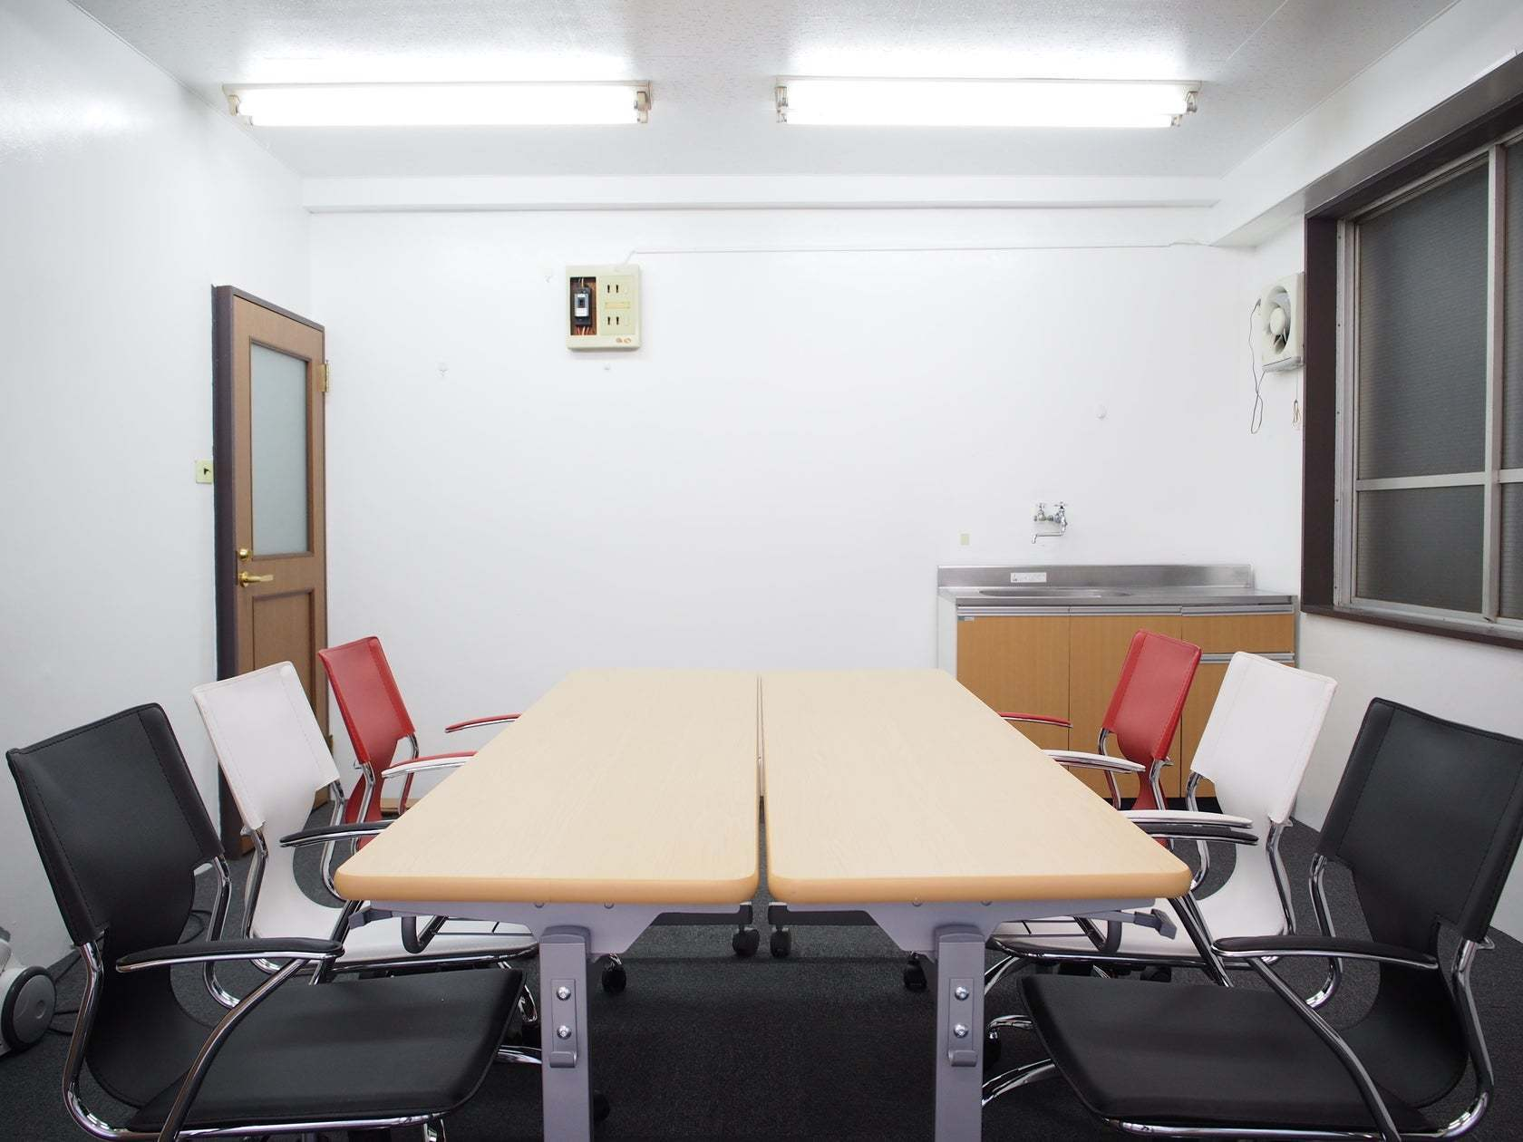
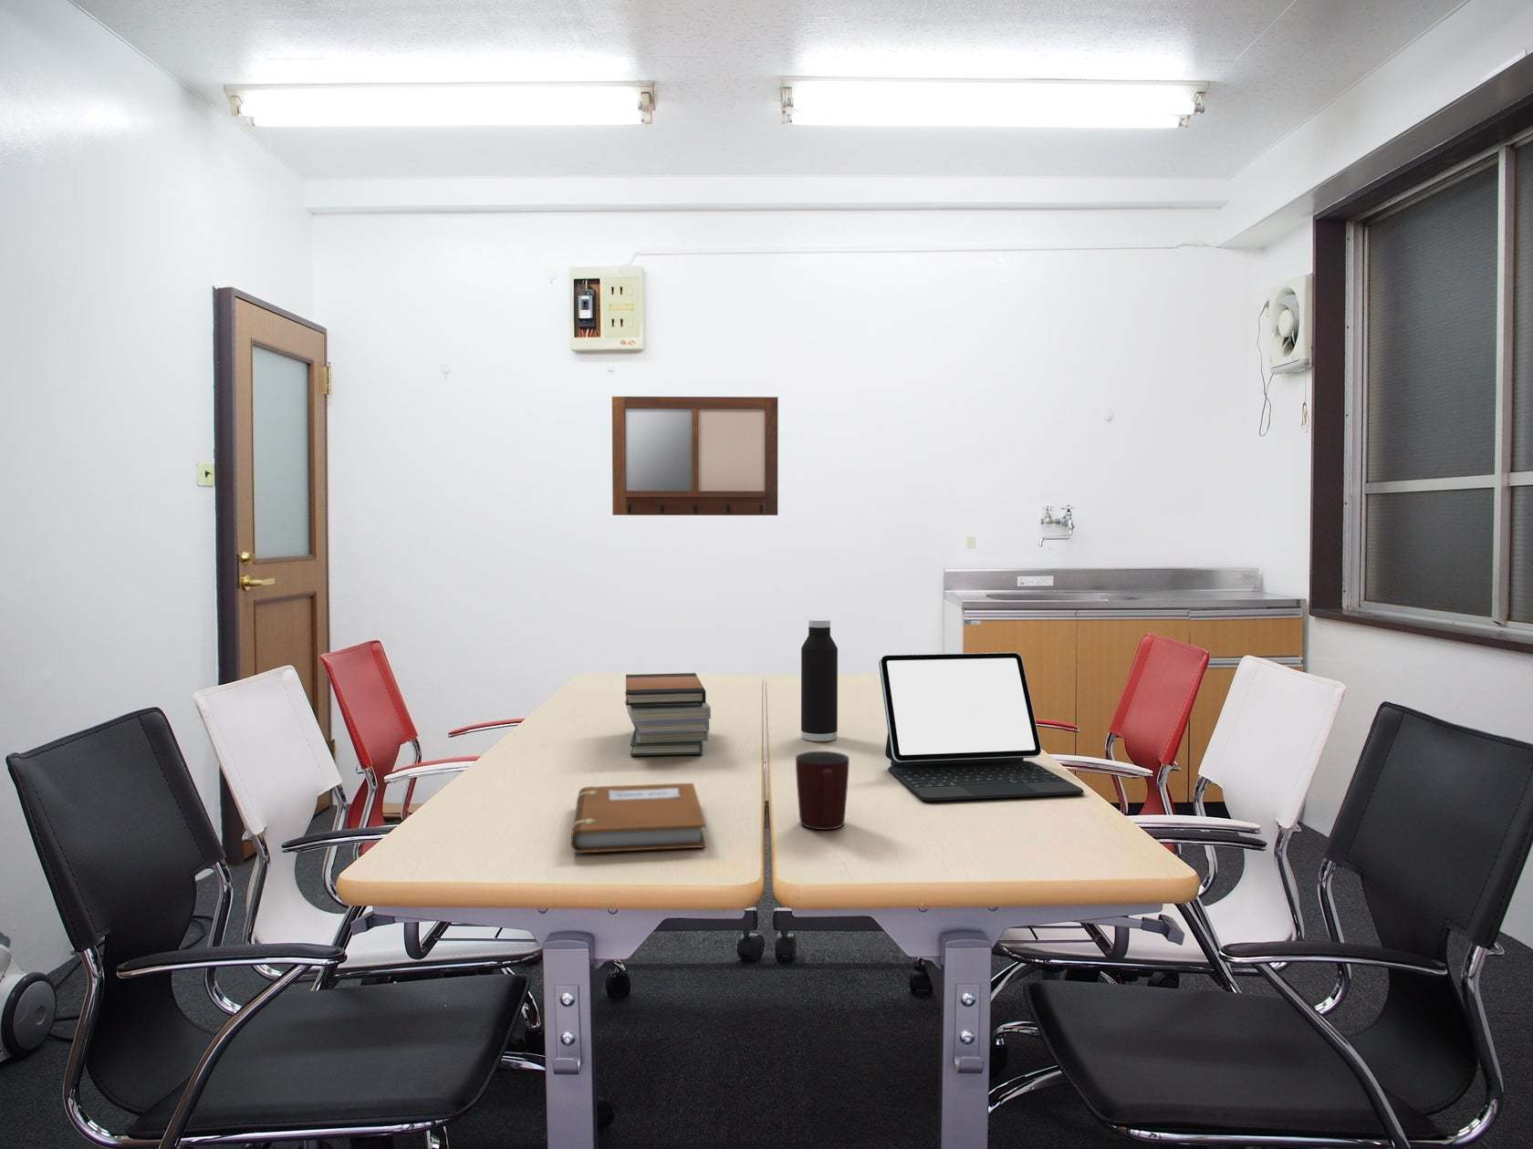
+ tablet [878,652,1085,801]
+ book stack [624,672,712,757]
+ water bottle [800,618,839,742]
+ notebook [570,782,707,853]
+ mug [794,751,850,830]
+ writing board [611,396,780,517]
